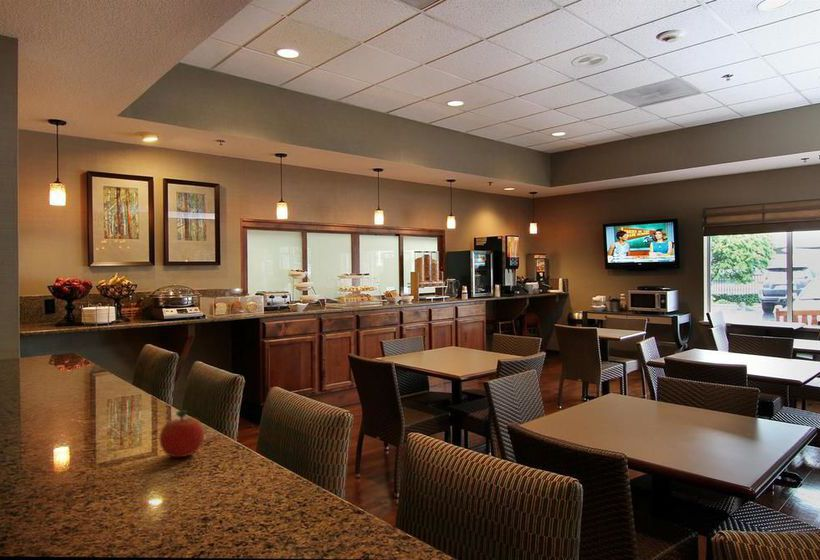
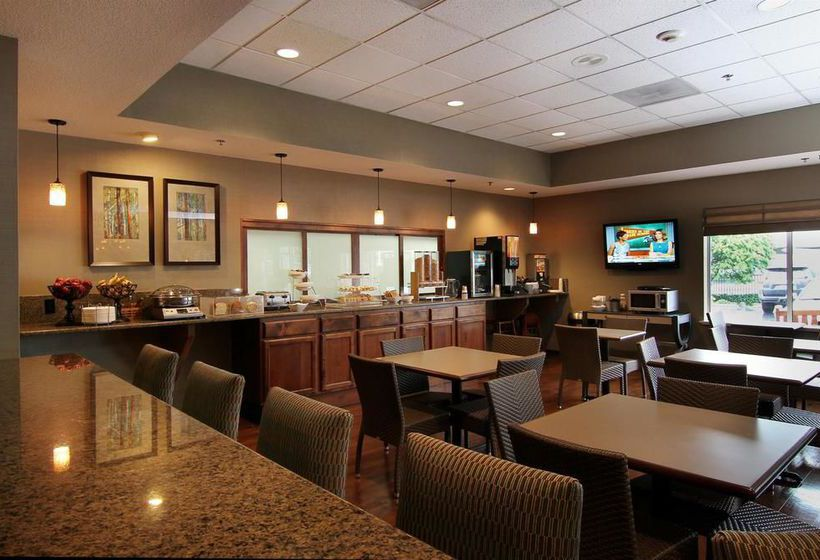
- fruit [158,409,205,458]
